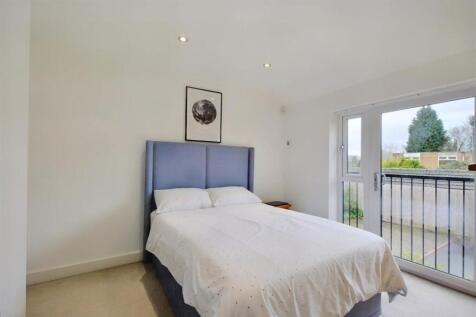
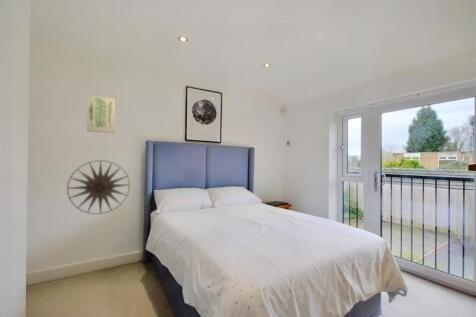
+ wall art [86,94,116,134]
+ wall art [66,159,131,215]
